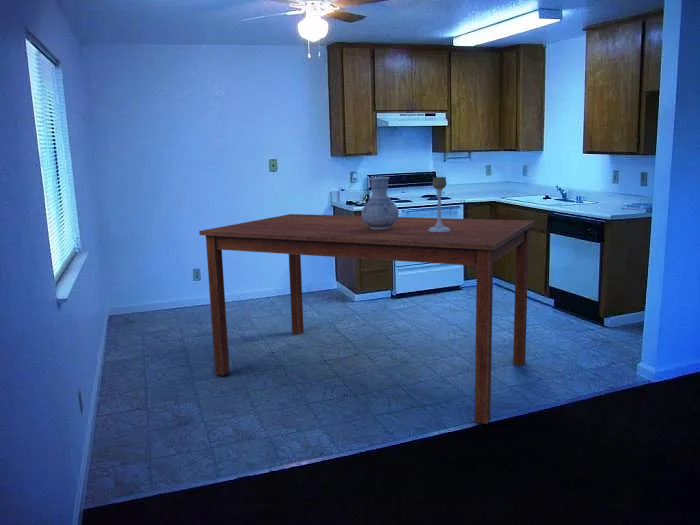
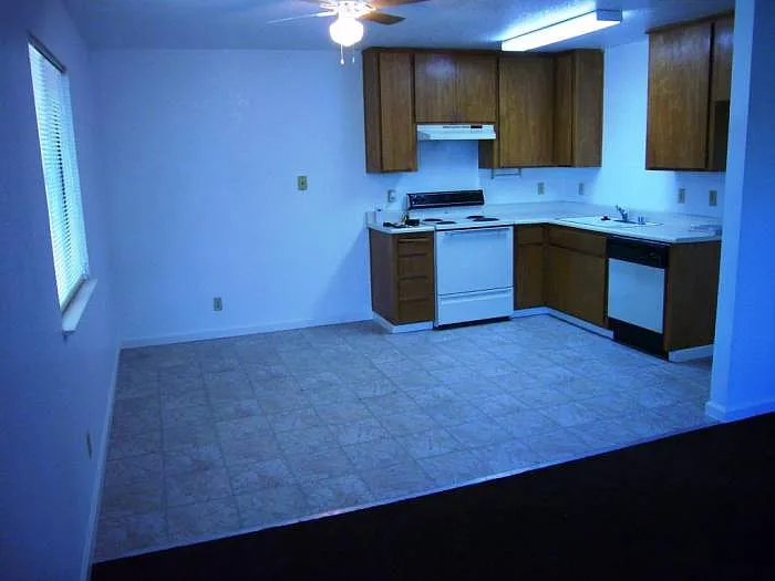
- vase [360,176,400,229]
- dining table [198,213,535,425]
- candle holder [428,176,450,232]
